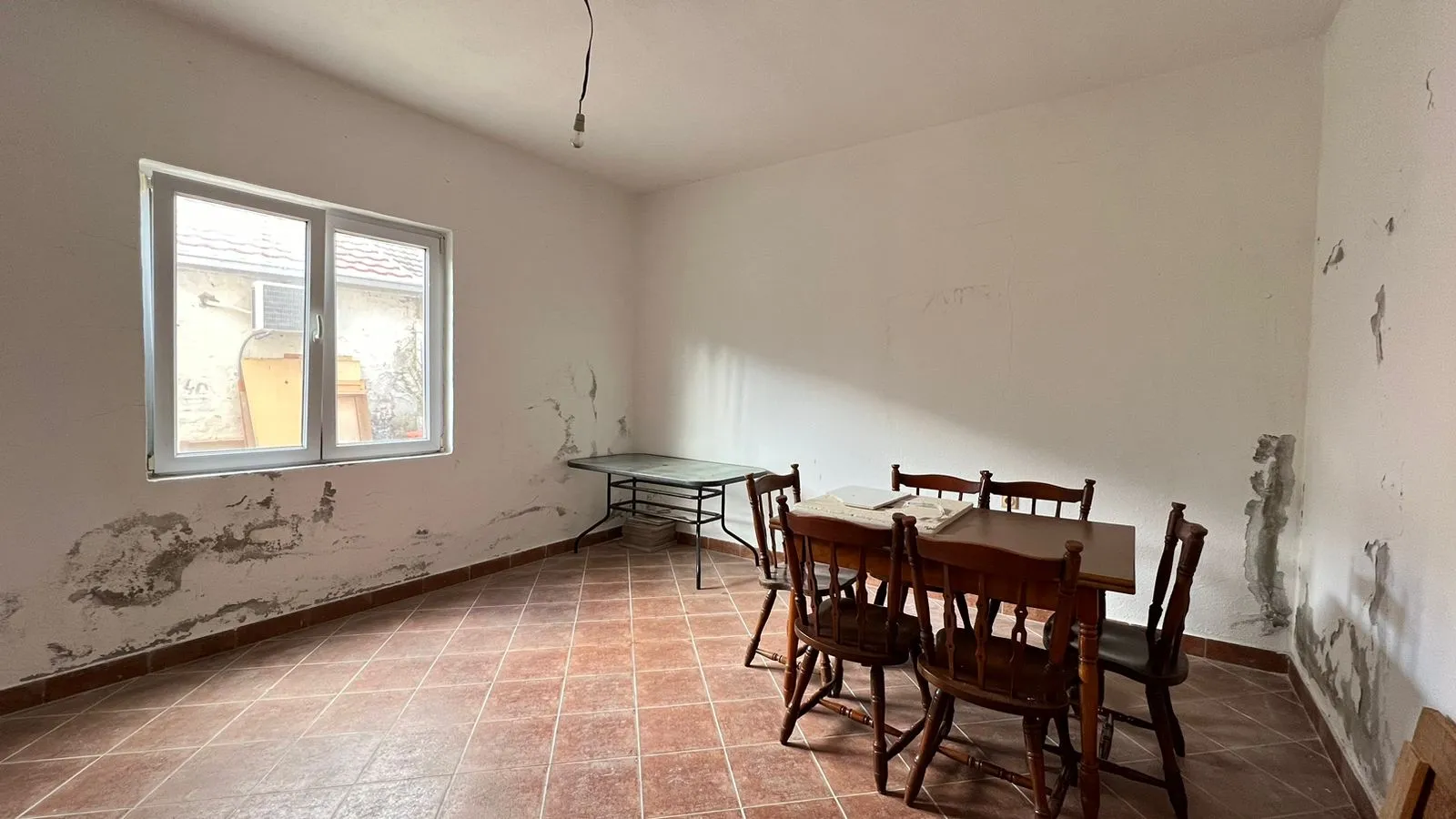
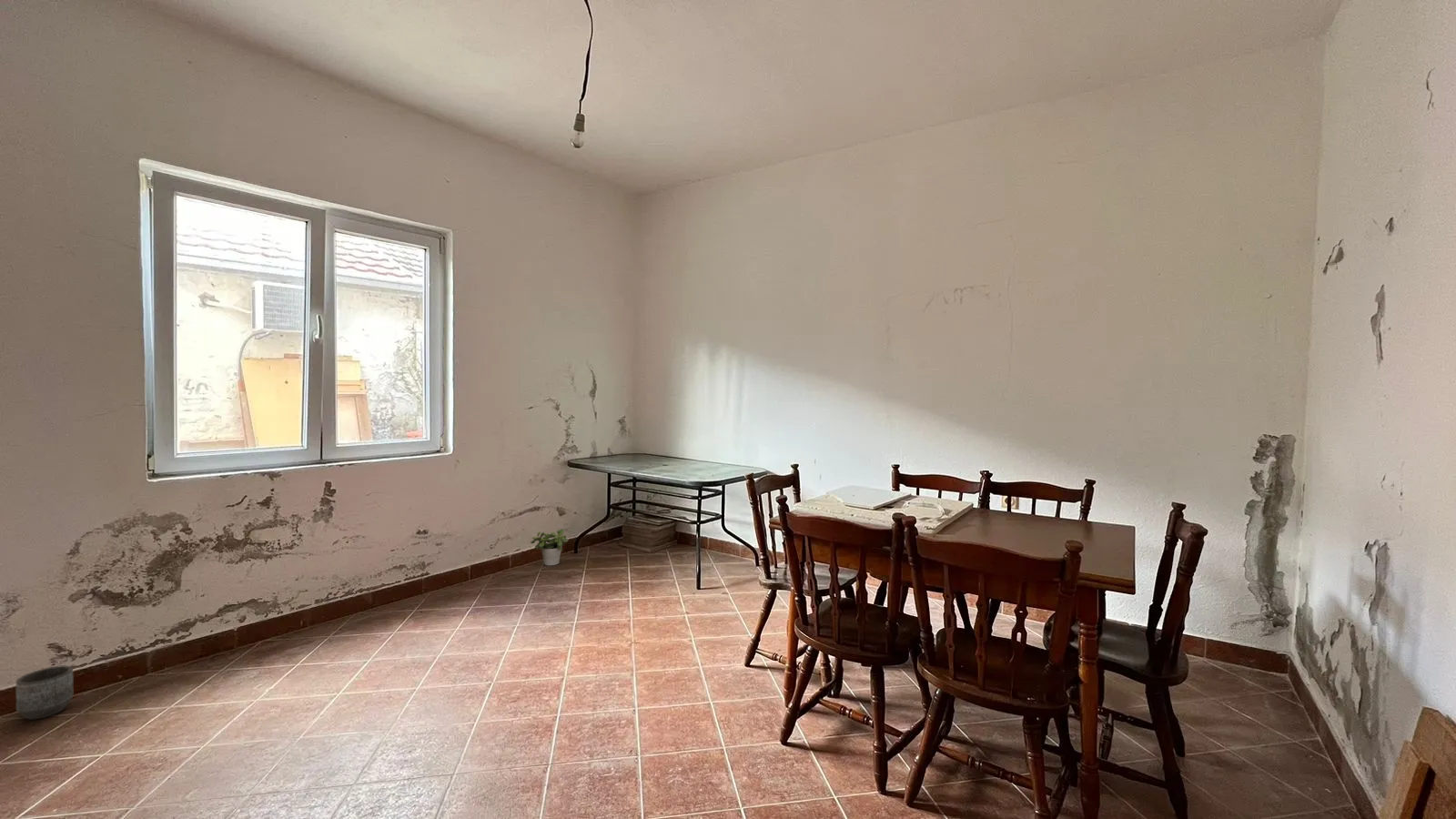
+ potted plant [530,529,569,566]
+ planter [15,664,75,721]
